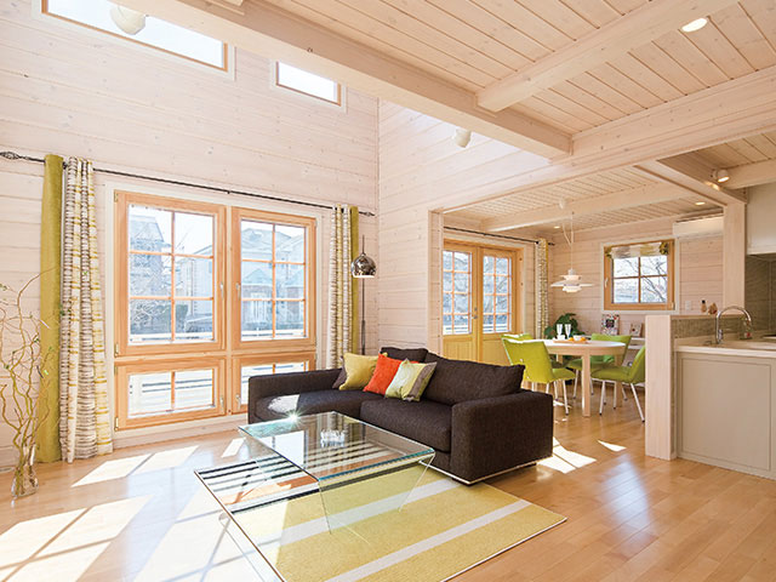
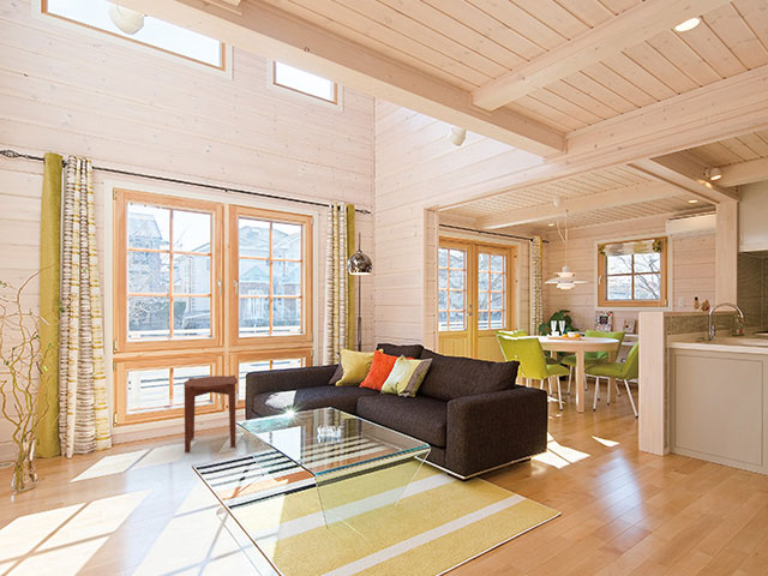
+ side table [182,374,239,454]
